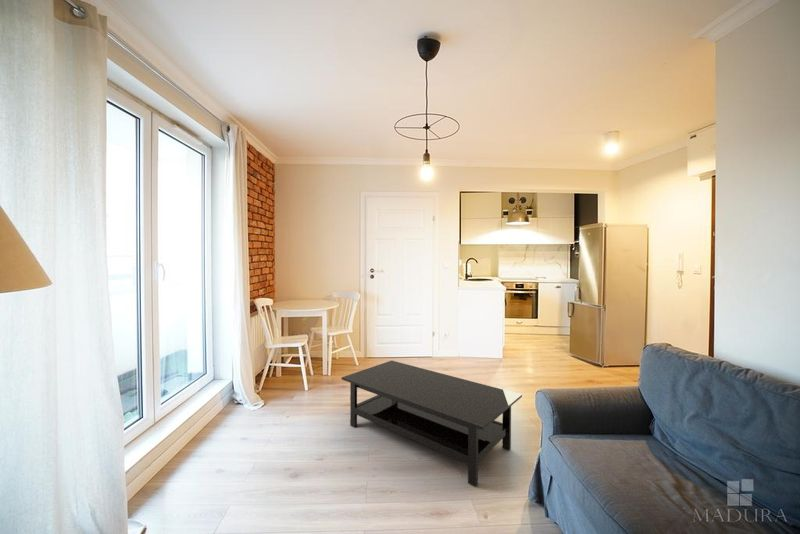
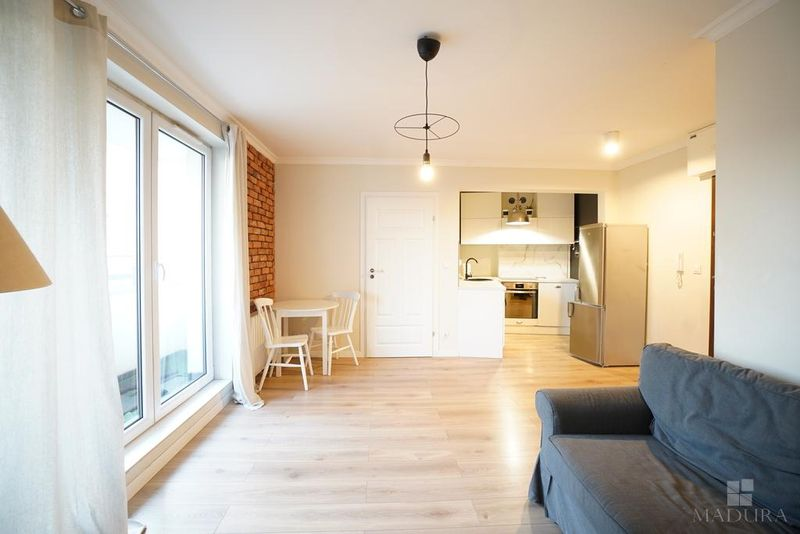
- coffee table [341,359,523,488]
